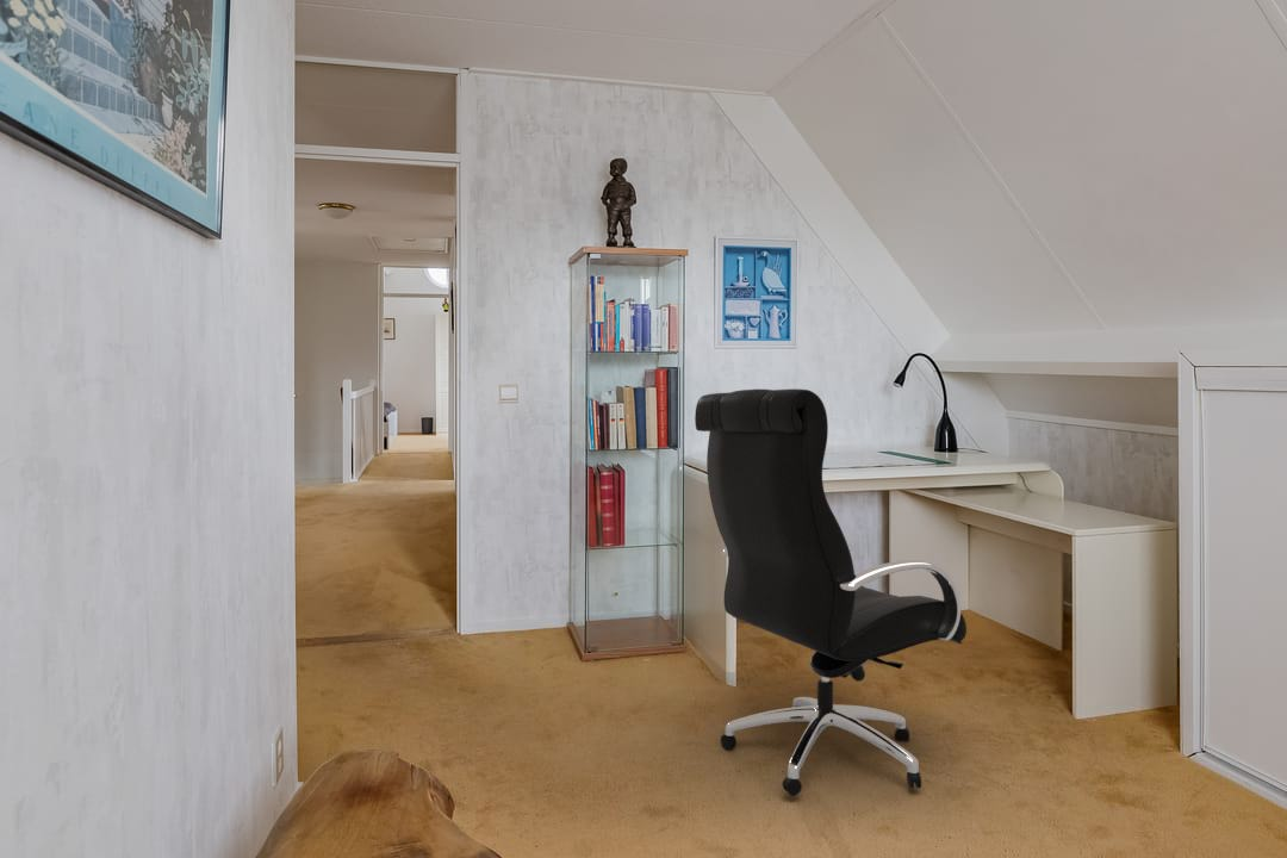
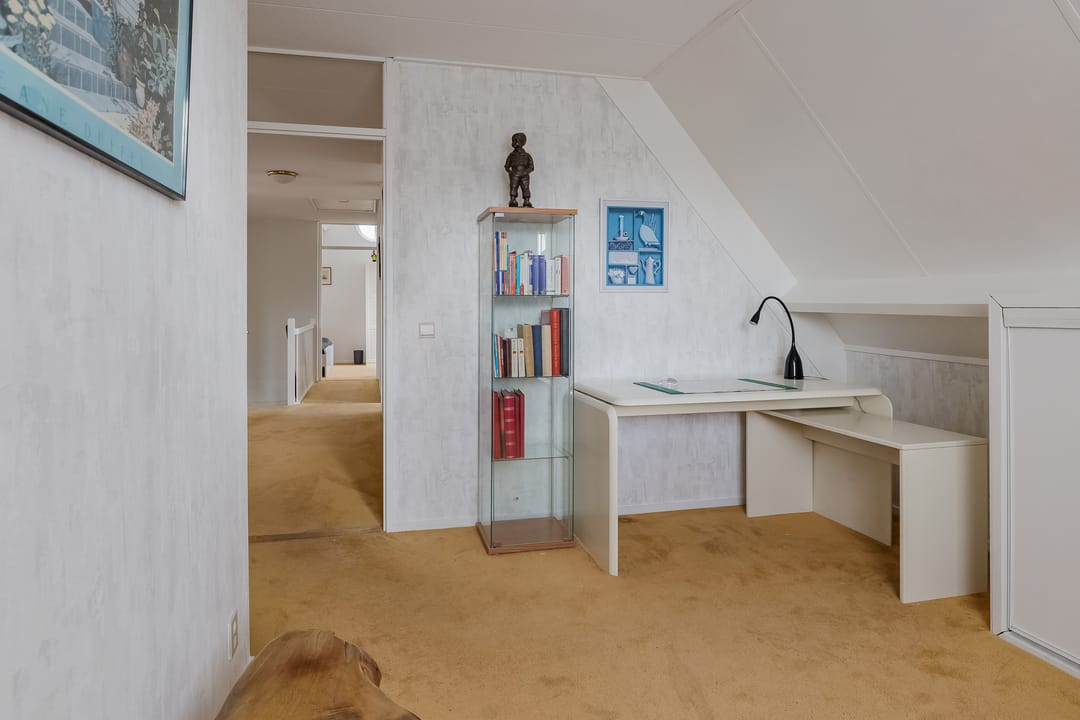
- office chair [694,387,968,797]
